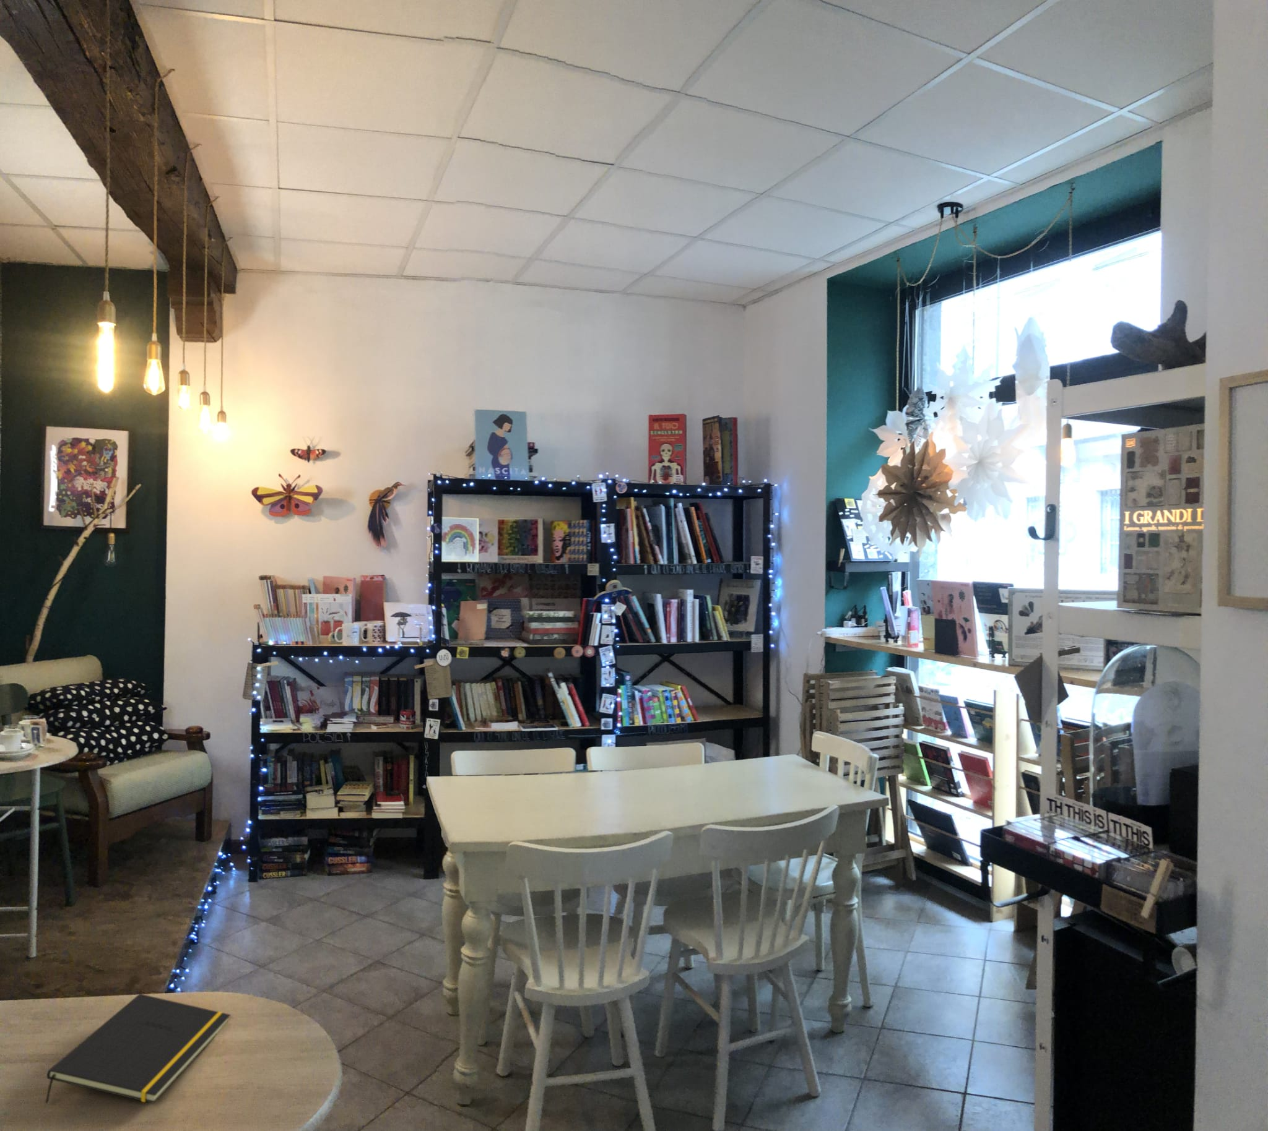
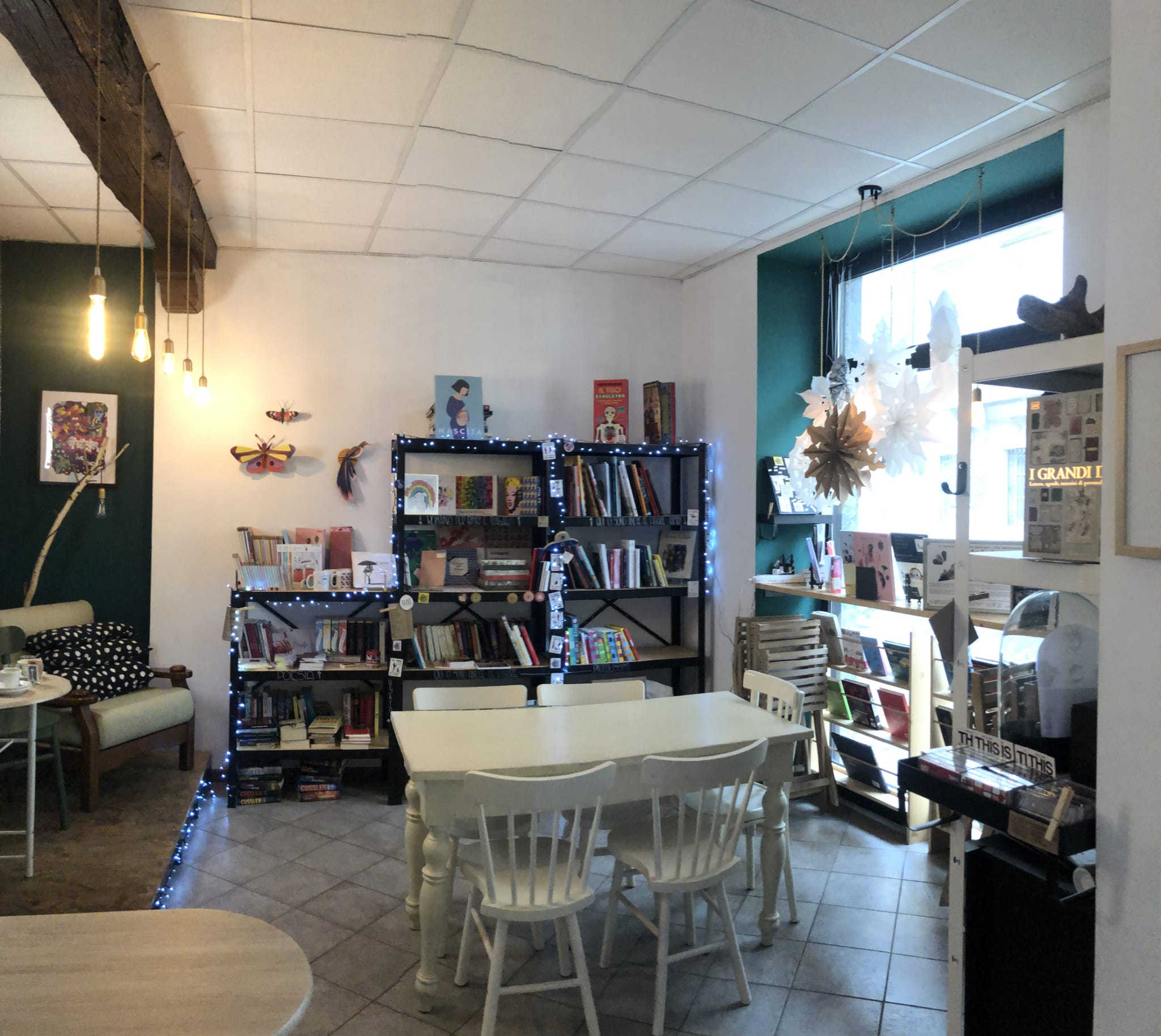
- notepad [45,993,230,1105]
